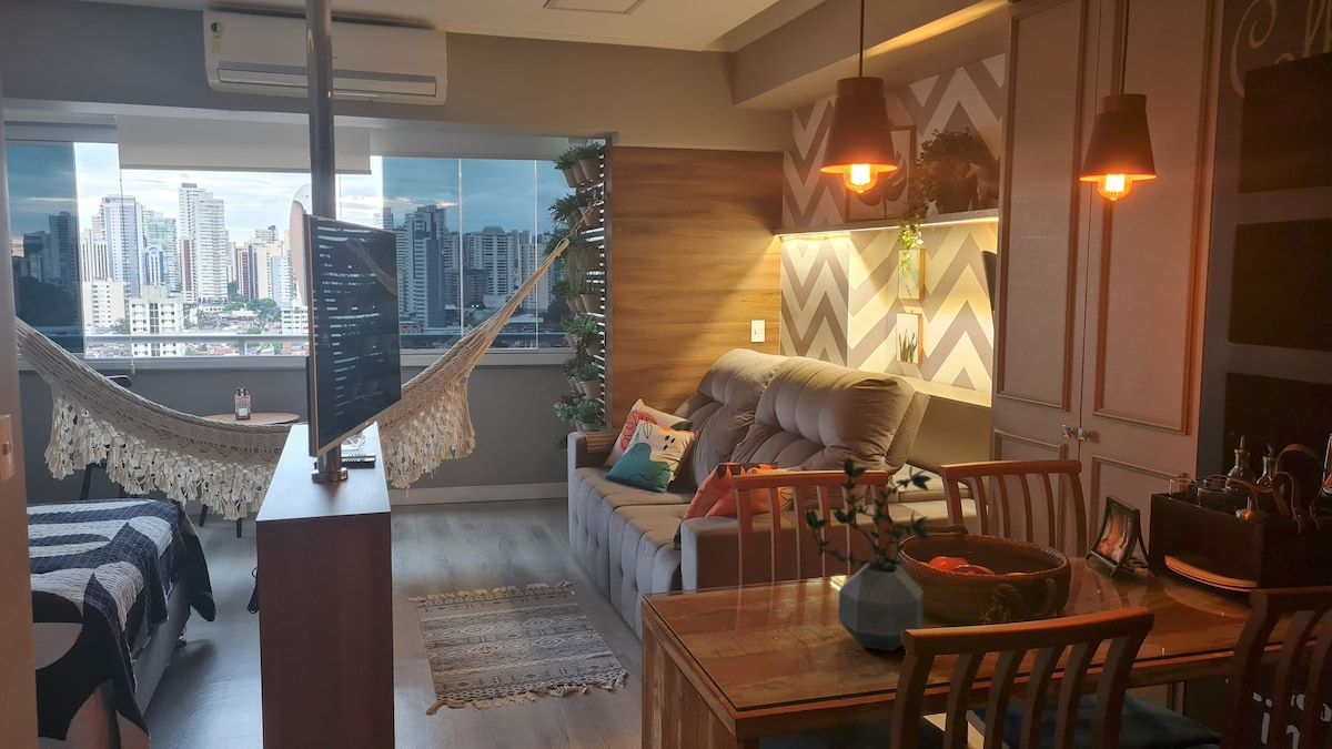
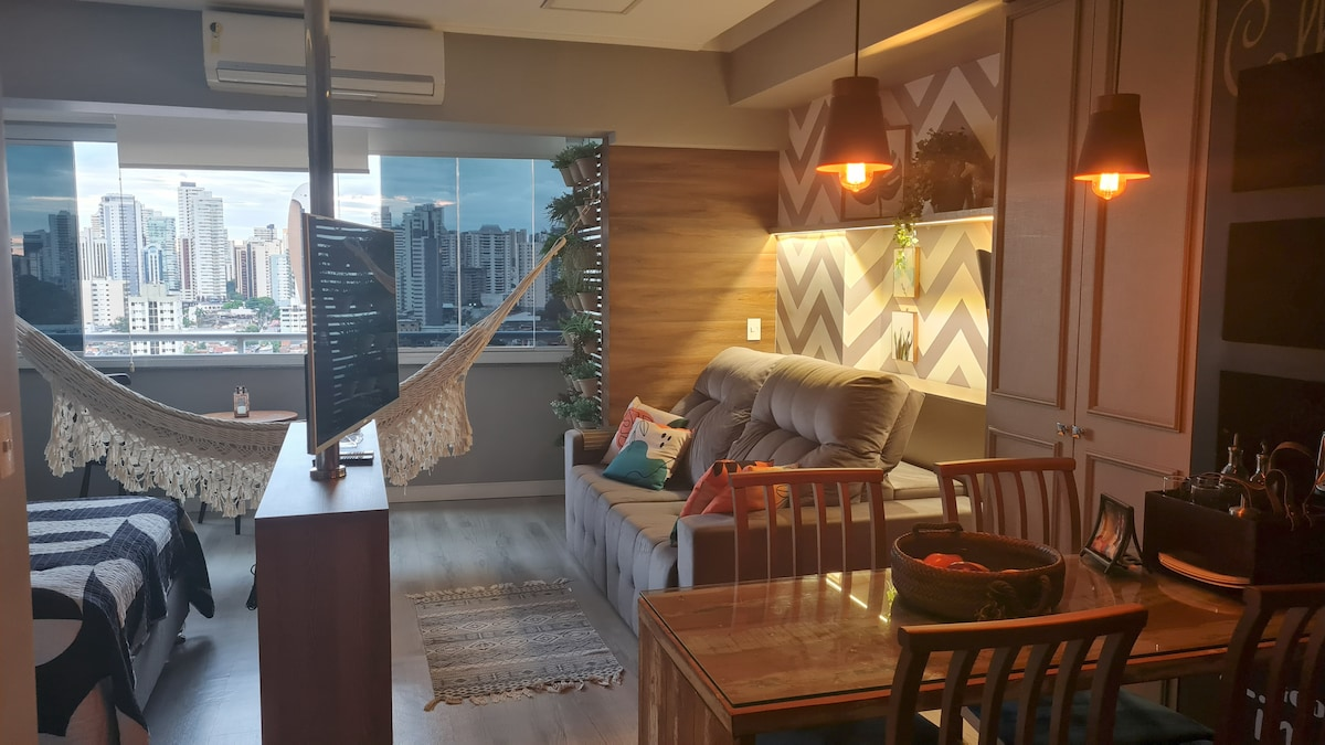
- potted plant [804,456,935,652]
